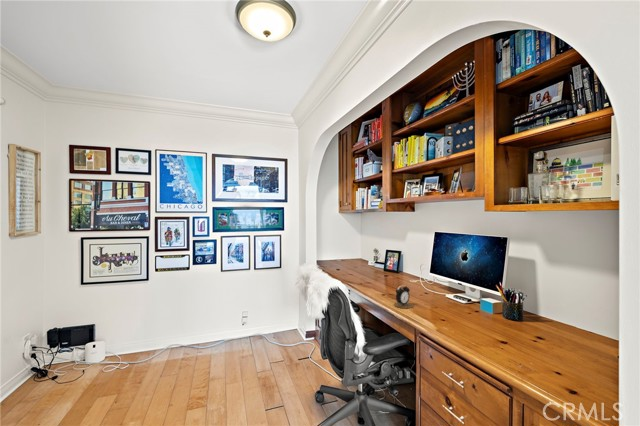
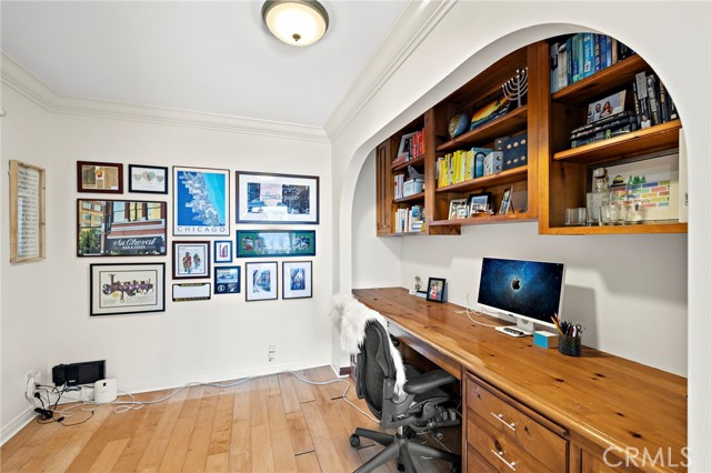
- alarm clock [393,284,414,309]
